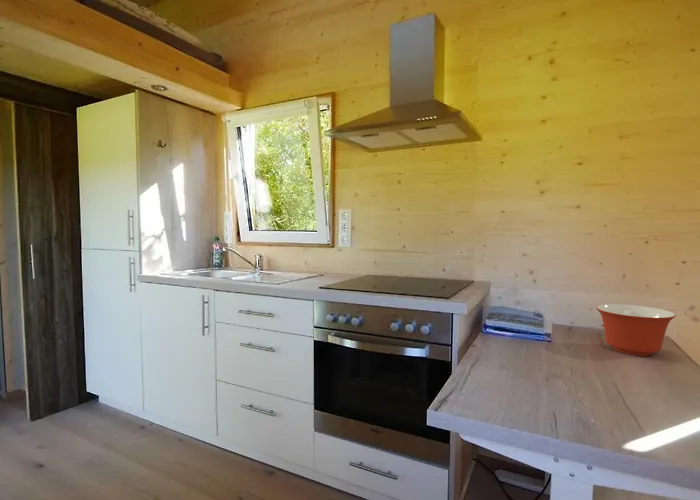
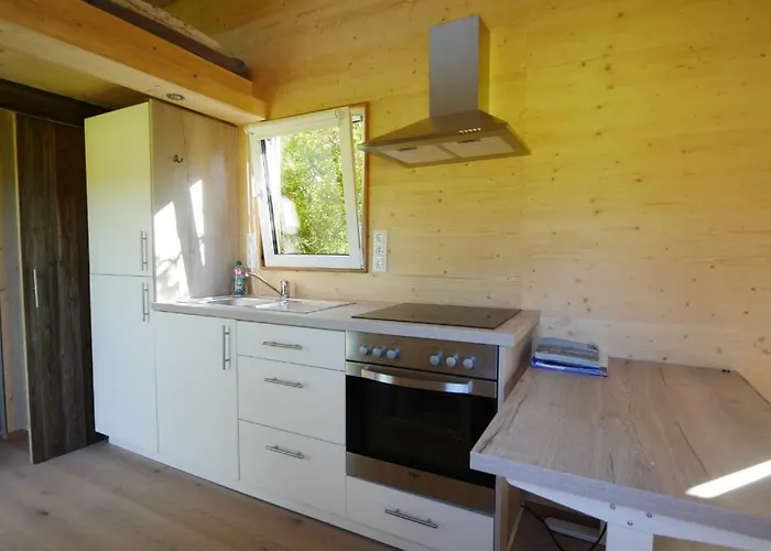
- mixing bowl [595,303,677,357]
